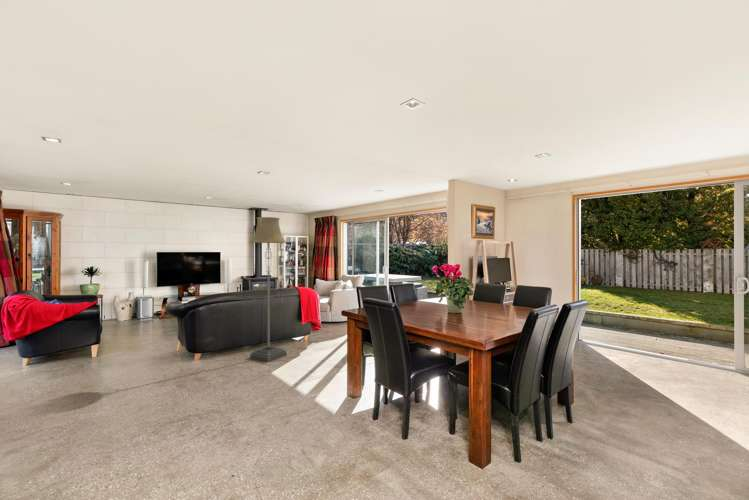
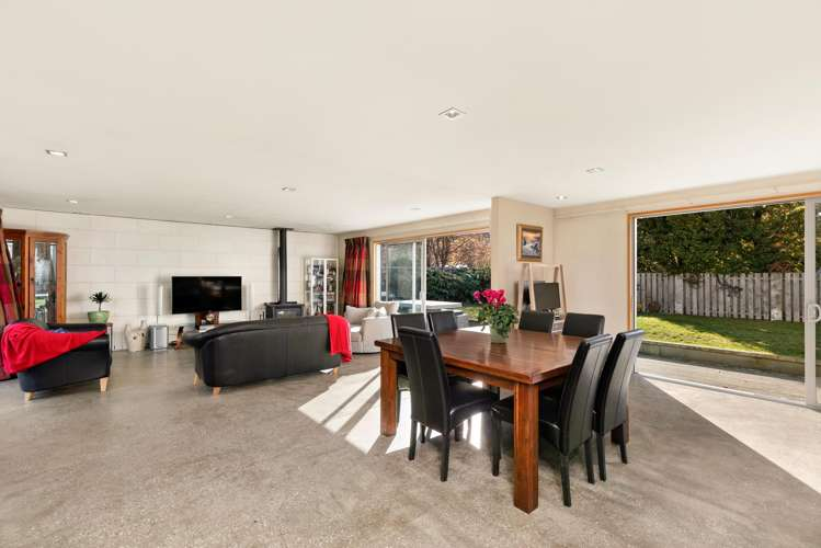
- floor lamp [248,216,288,363]
